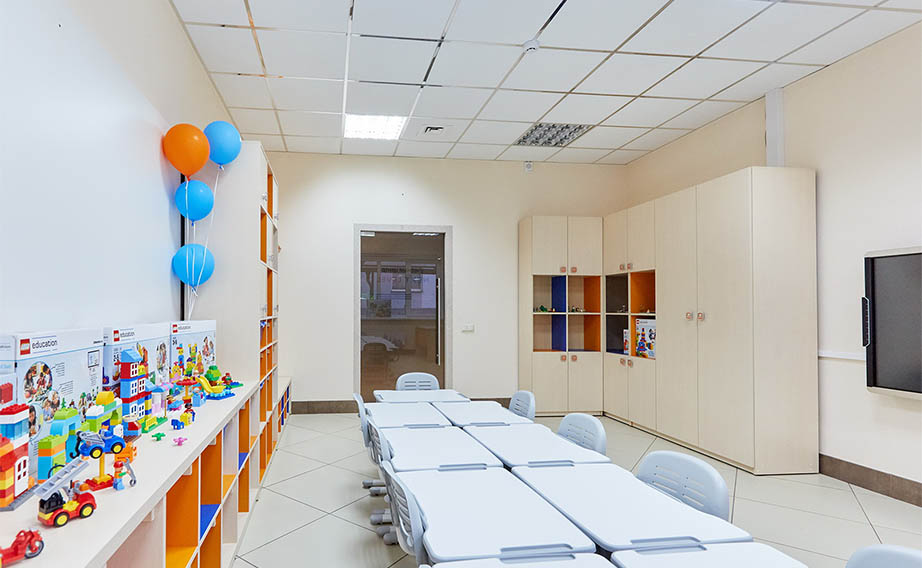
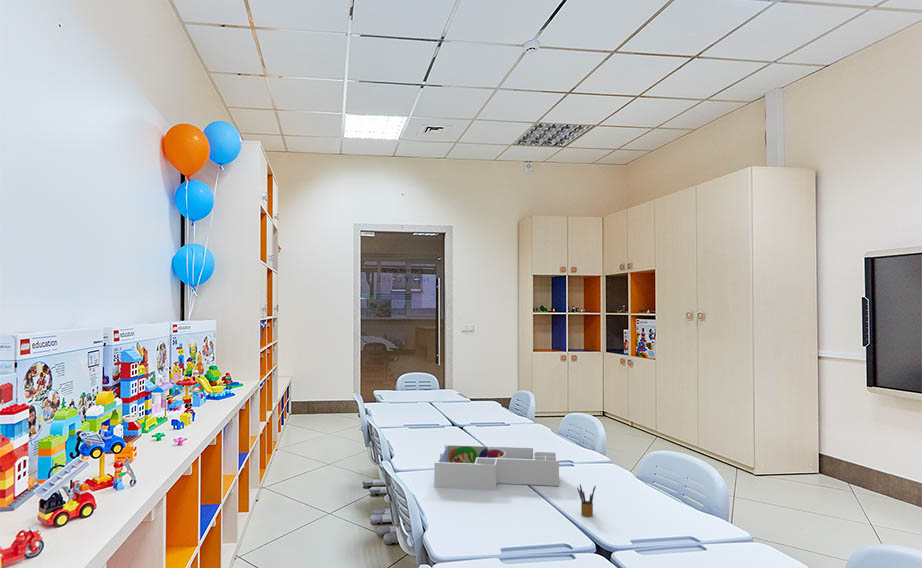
+ desk organizer [433,444,560,491]
+ pencil box [576,484,597,517]
